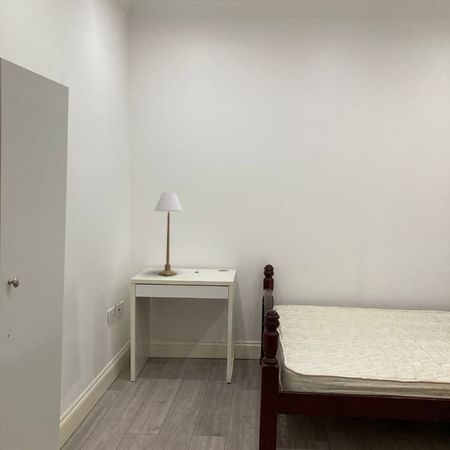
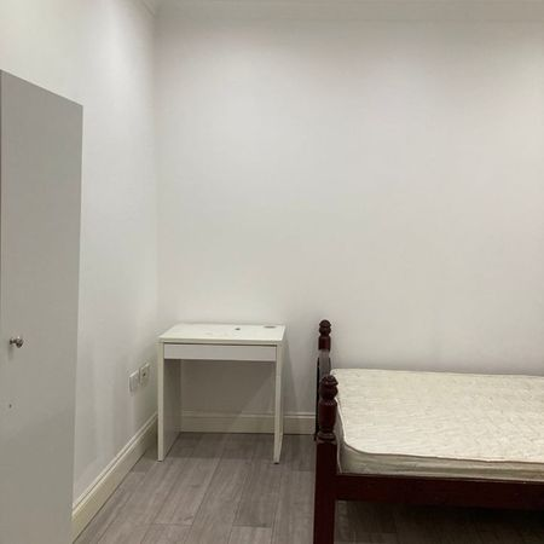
- table lamp [154,192,184,277]
